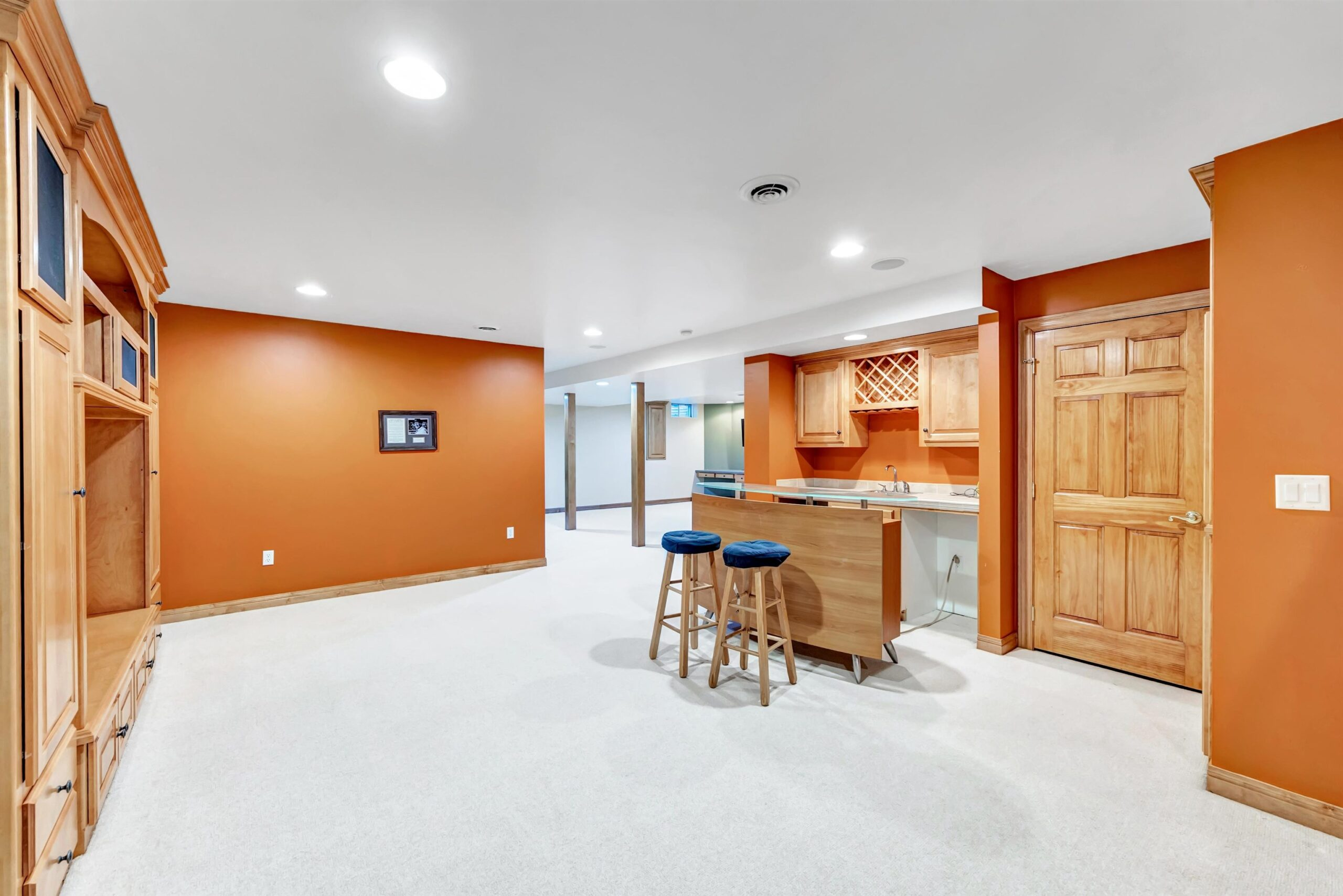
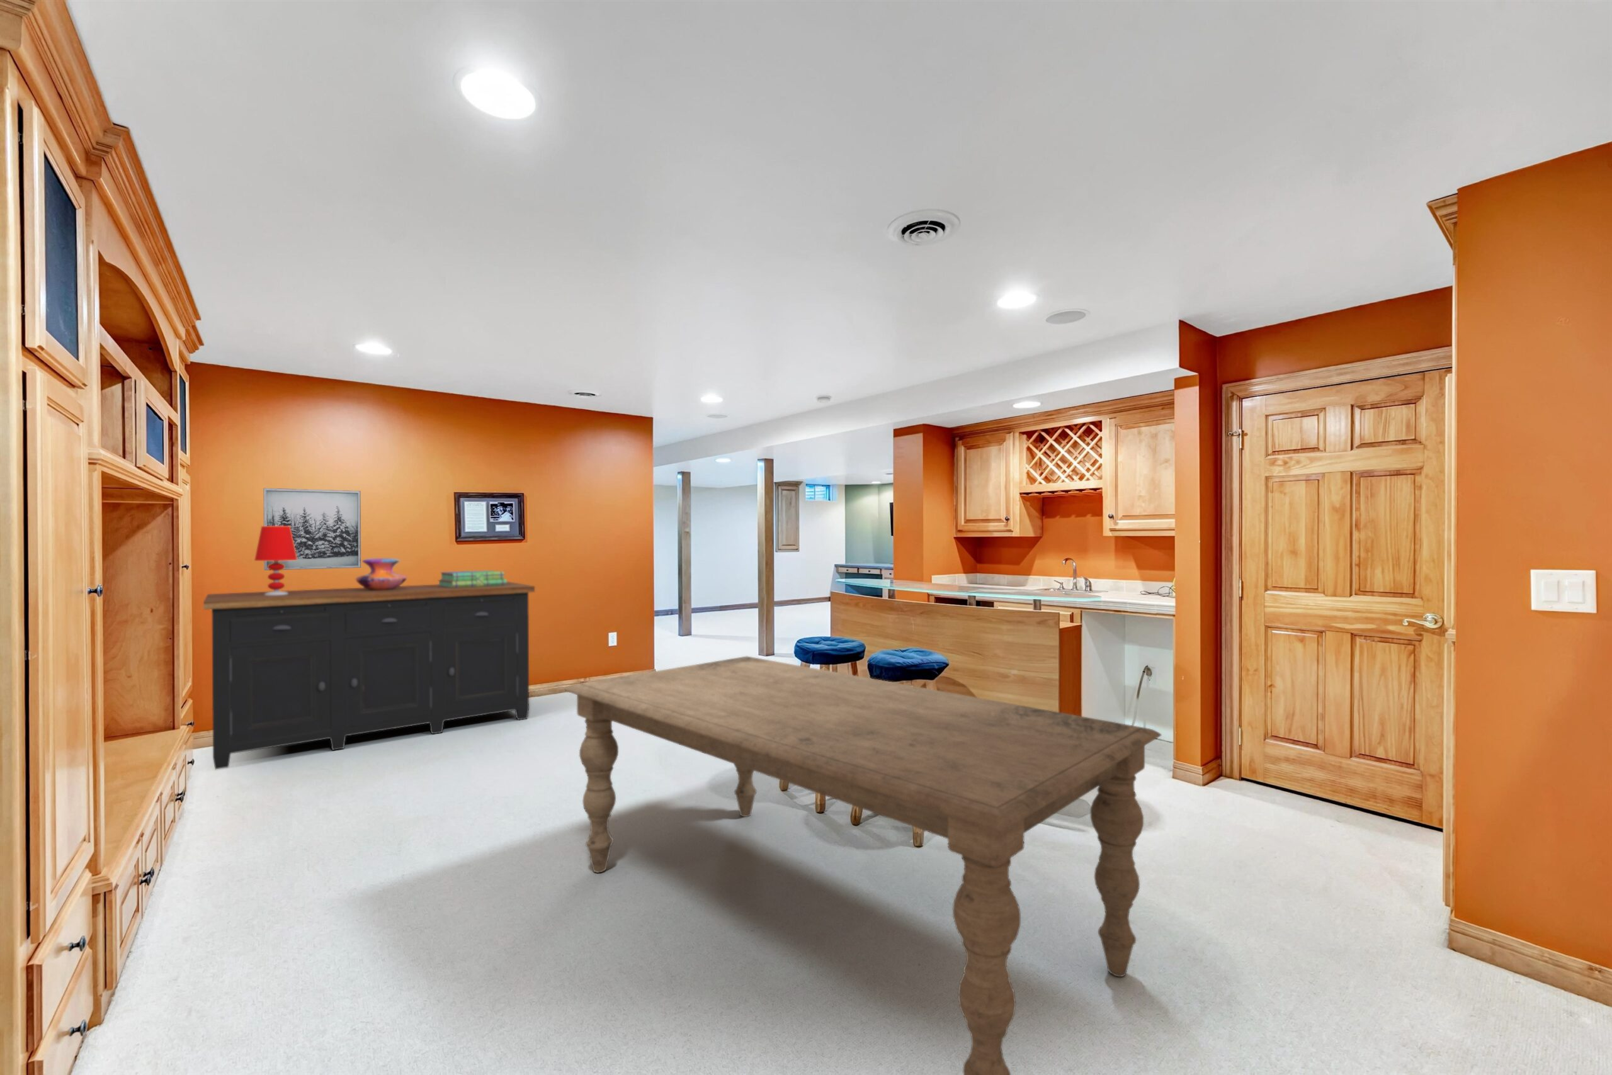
+ stack of books [438,570,508,588]
+ table lamp [253,526,296,595]
+ wall art [263,487,361,571]
+ dining table [564,656,1162,1075]
+ decorative vase [355,558,407,590]
+ sideboard [203,581,535,770]
